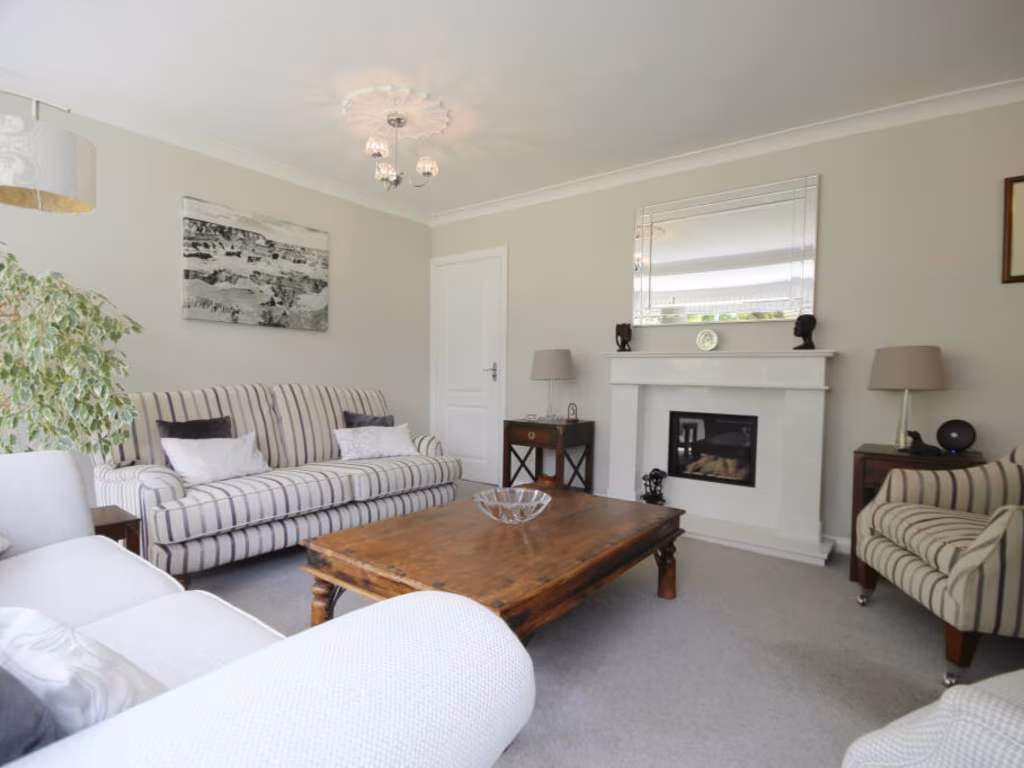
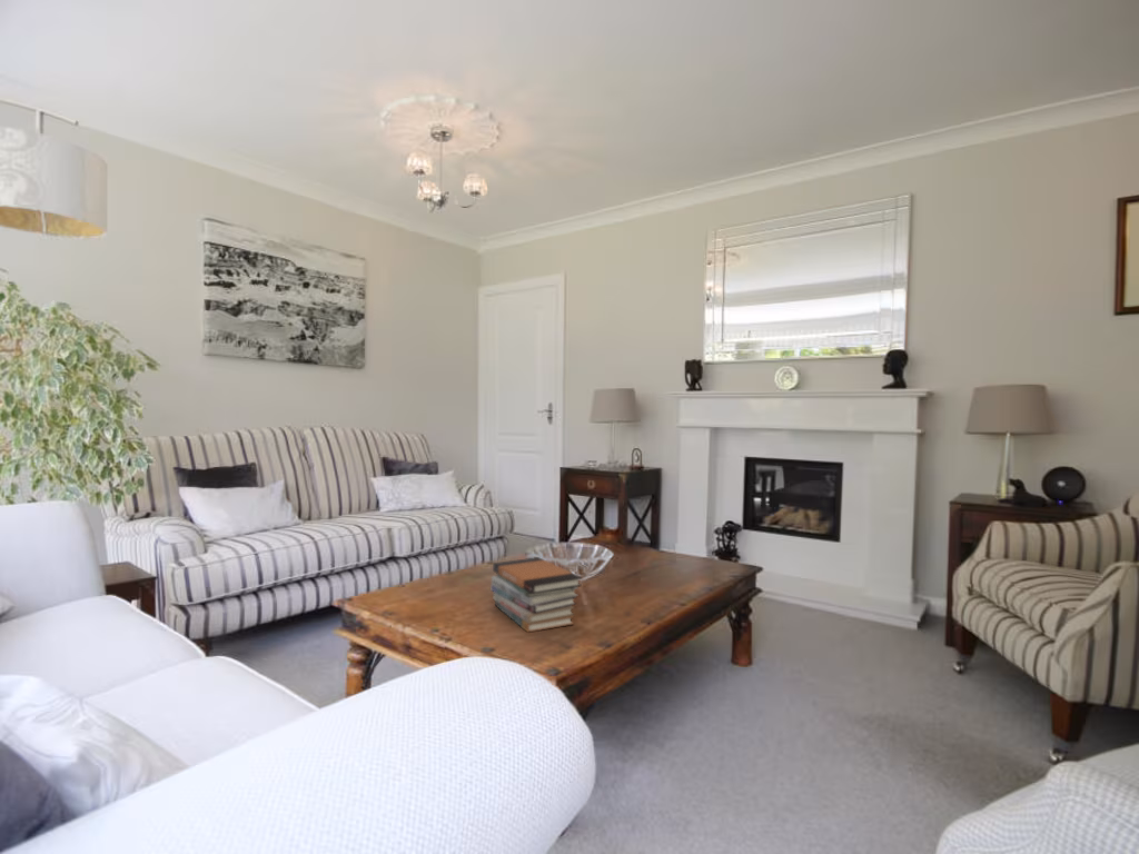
+ book stack [491,556,583,634]
